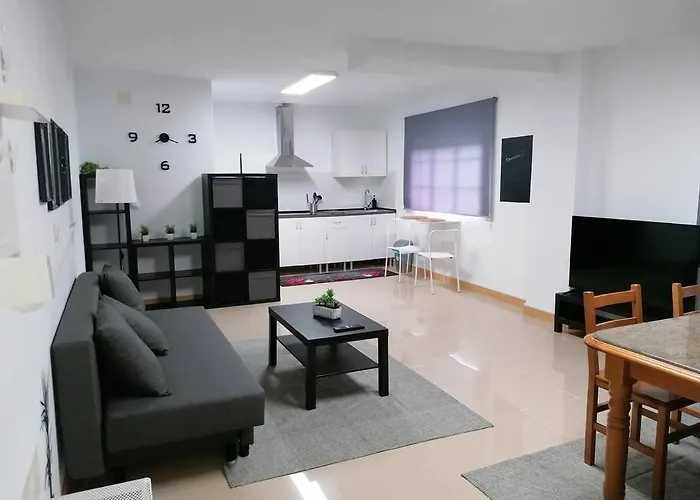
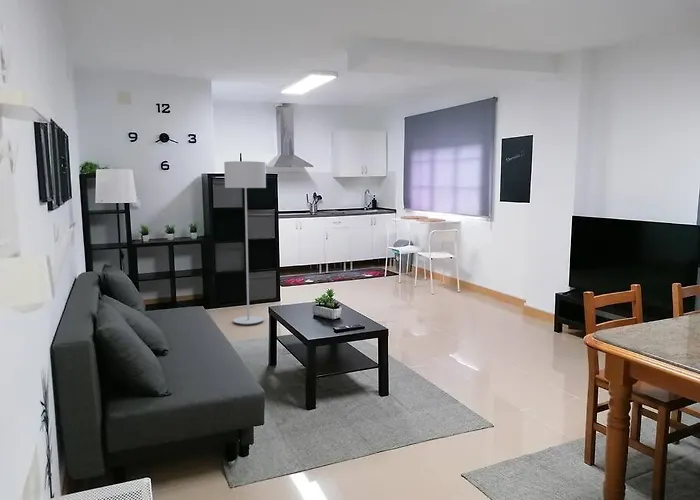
+ floor lamp [223,160,267,326]
